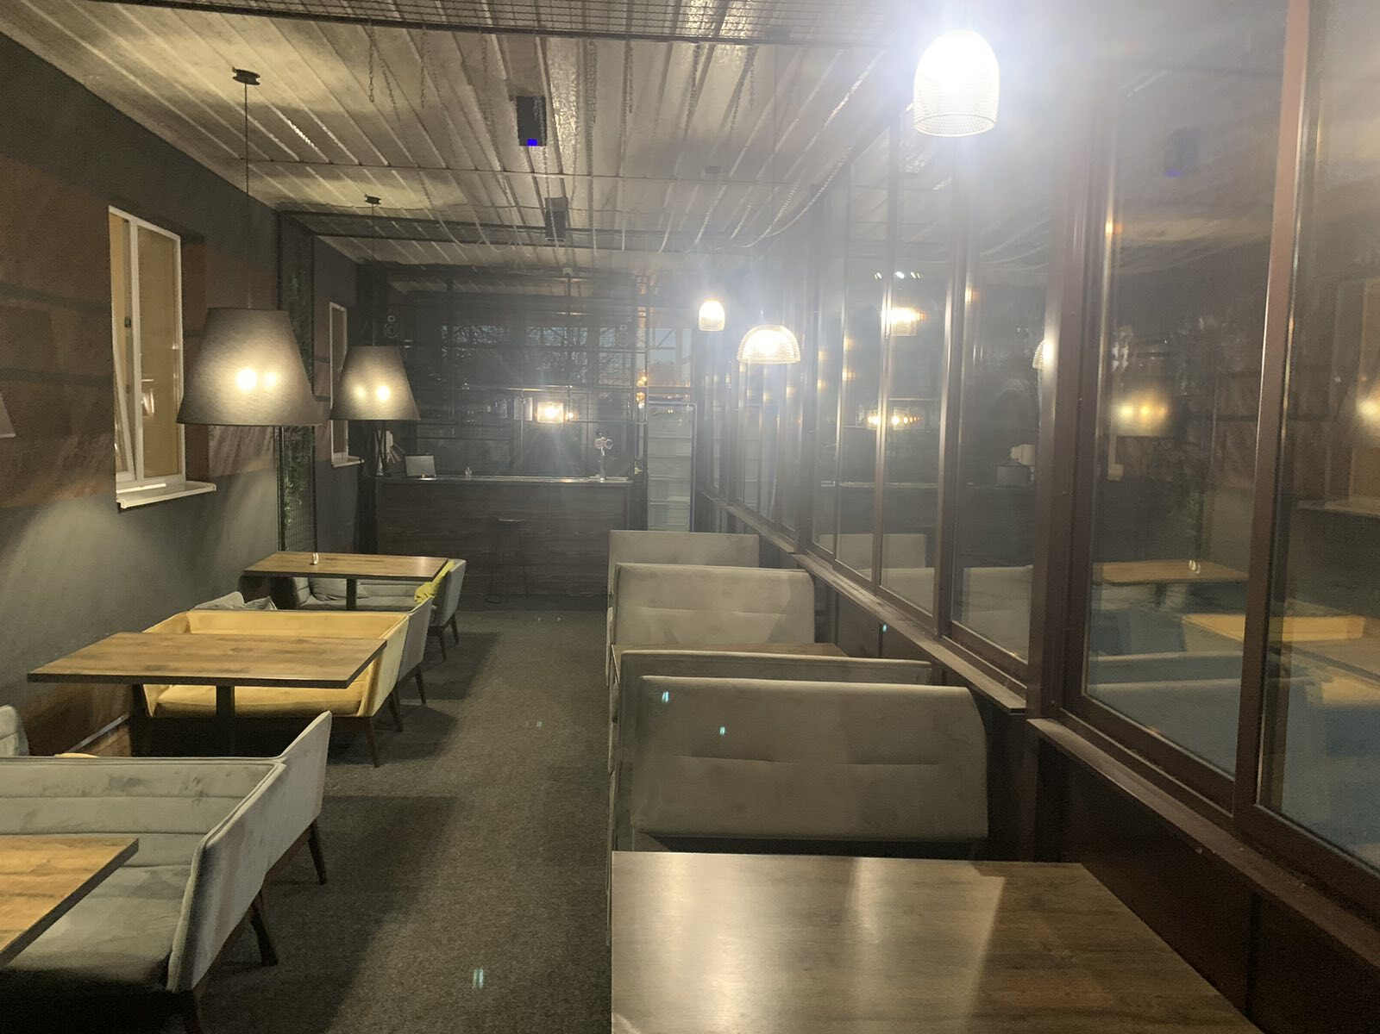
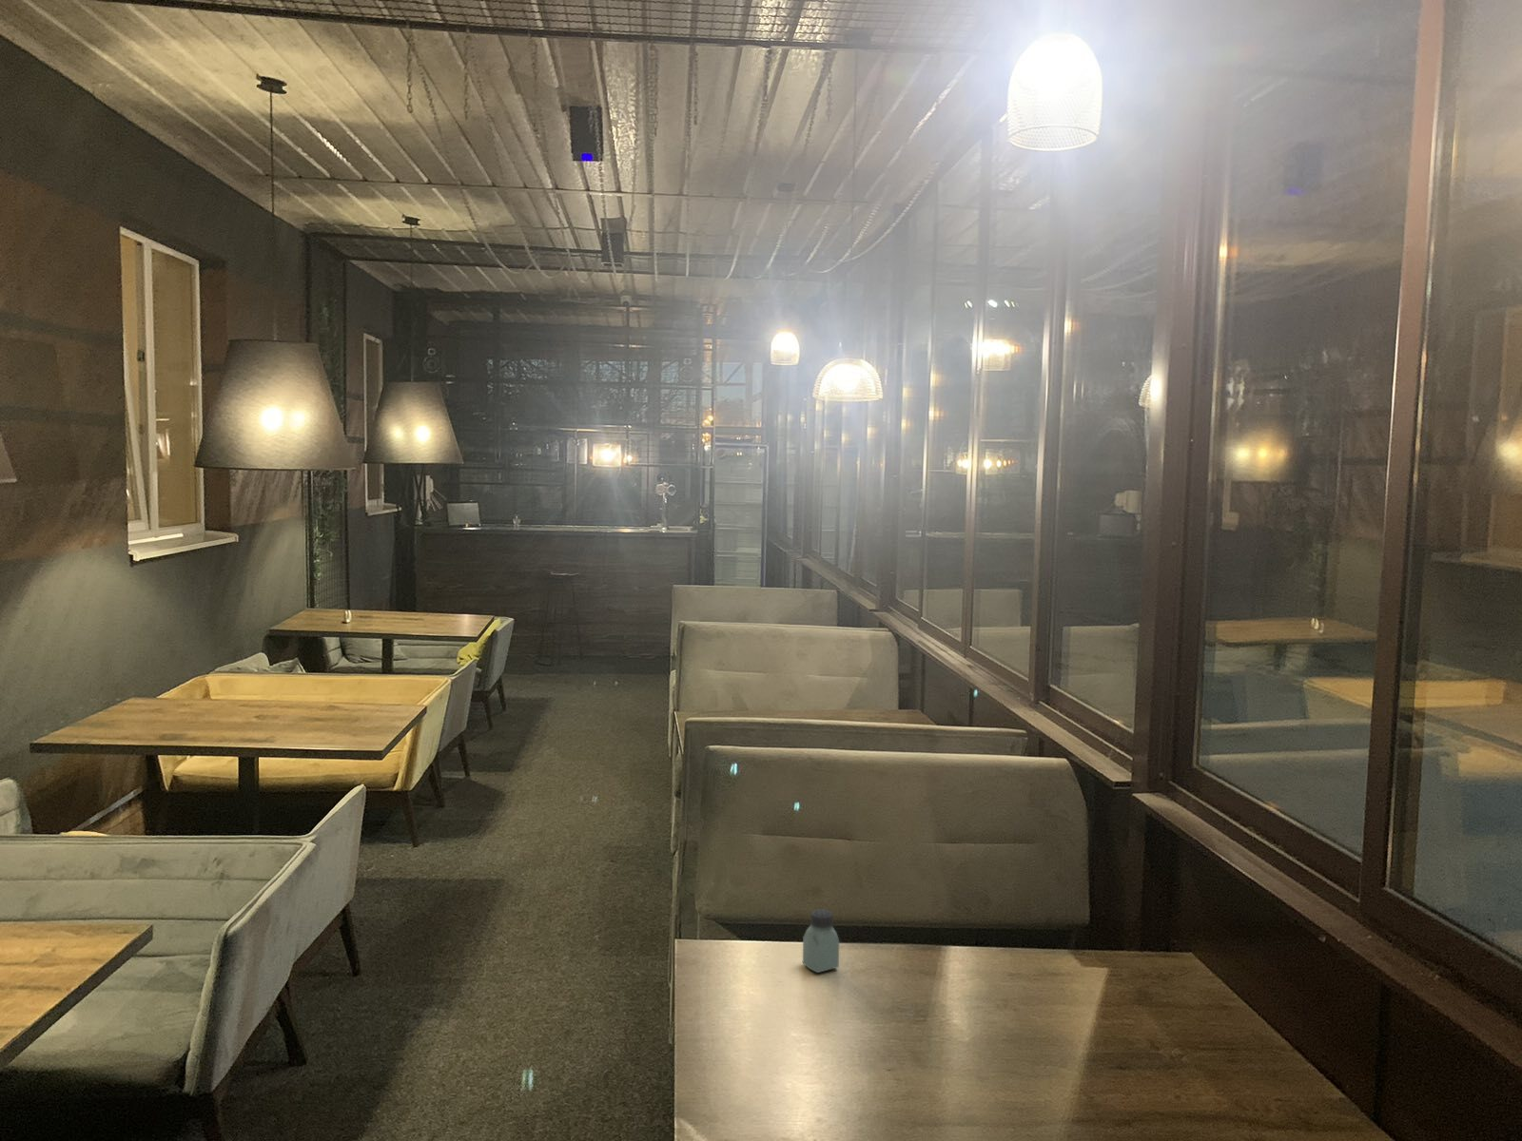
+ saltshaker [802,908,840,973]
